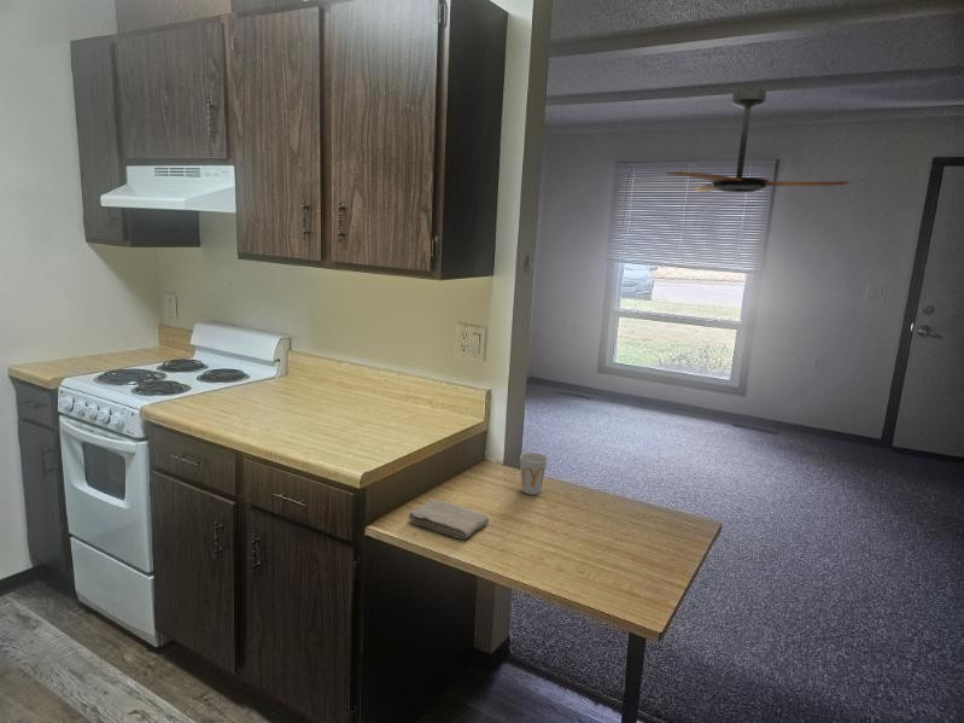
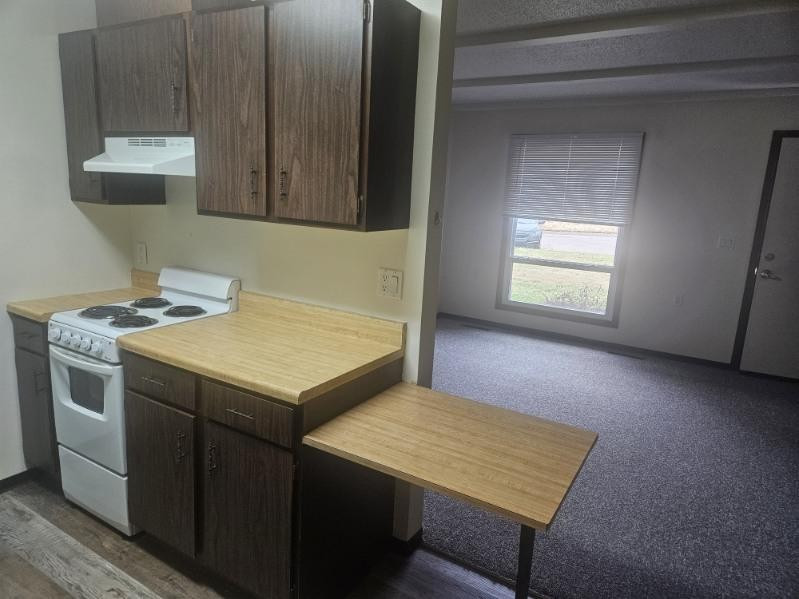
- cup [519,451,549,496]
- ceiling fan [666,87,849,193]
- washcloth [407,497,490,540]
